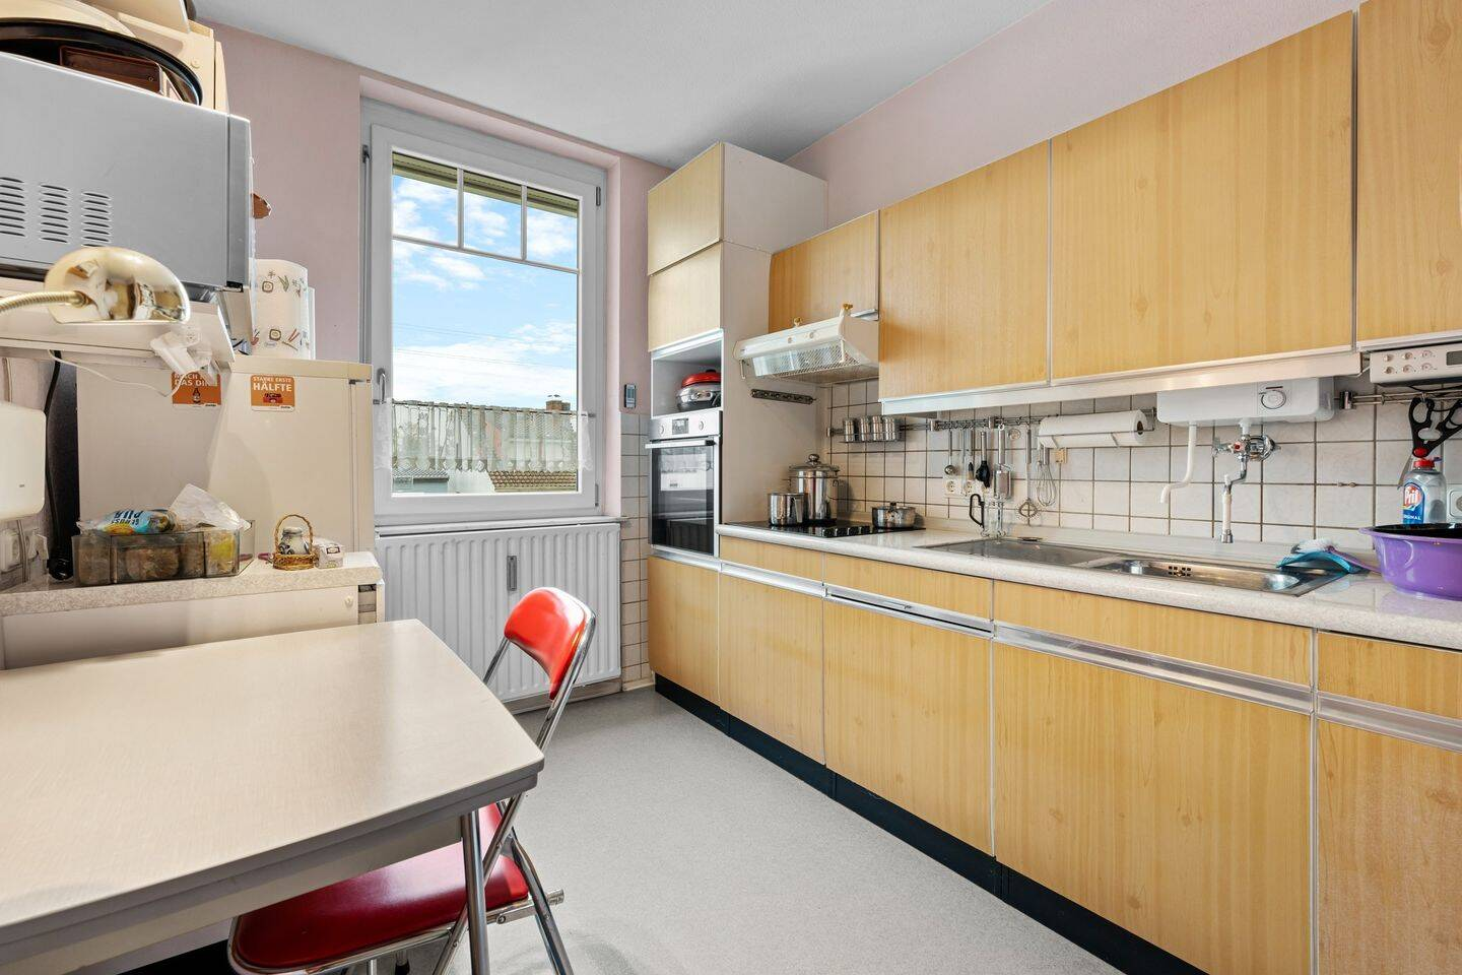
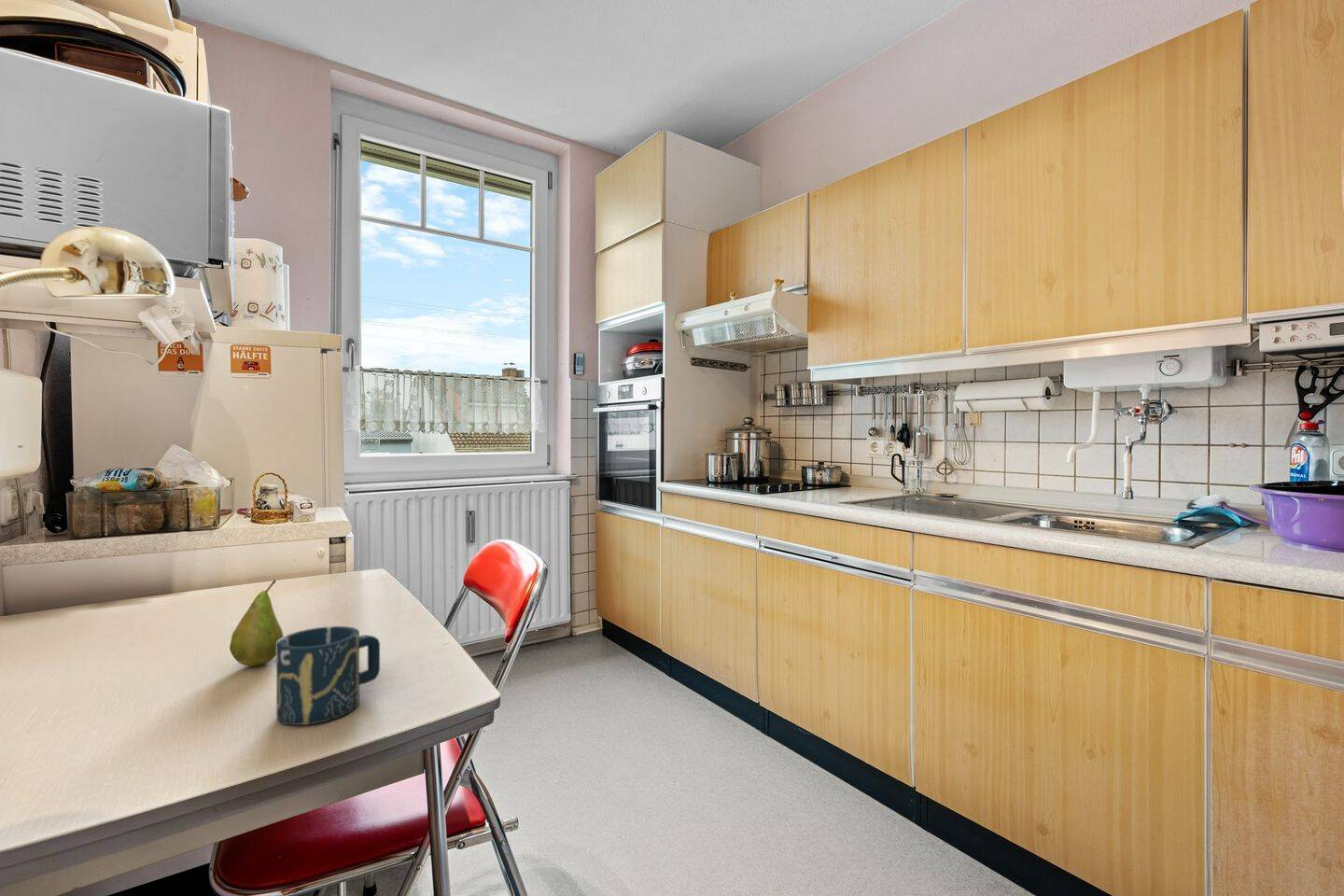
+ cup [275,625,381,726]
+ fruit [229,580,284,666]
